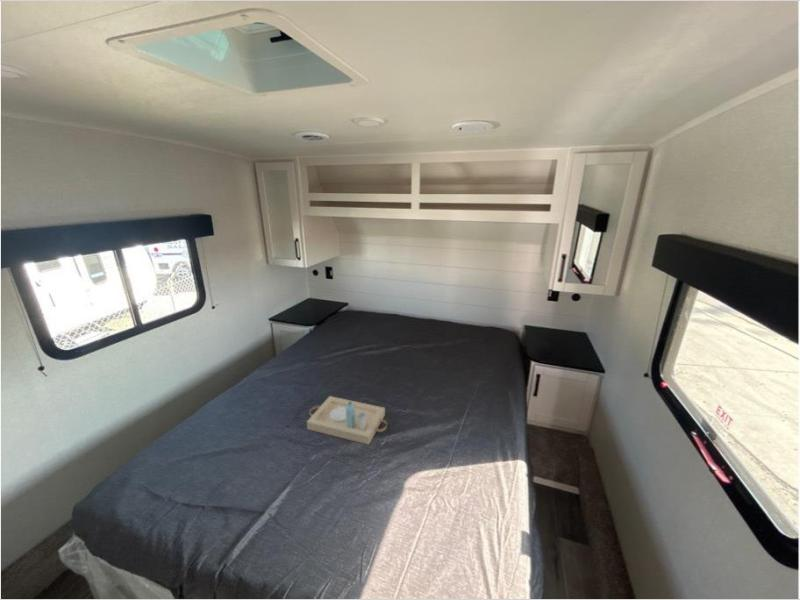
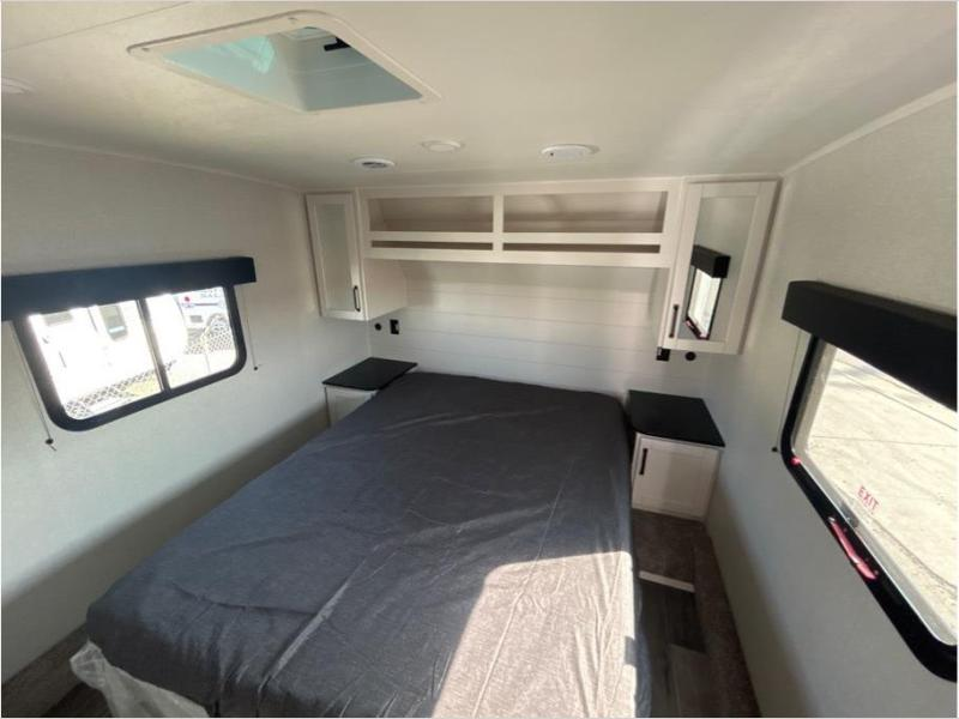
- serving tray [306,395,388,446]
